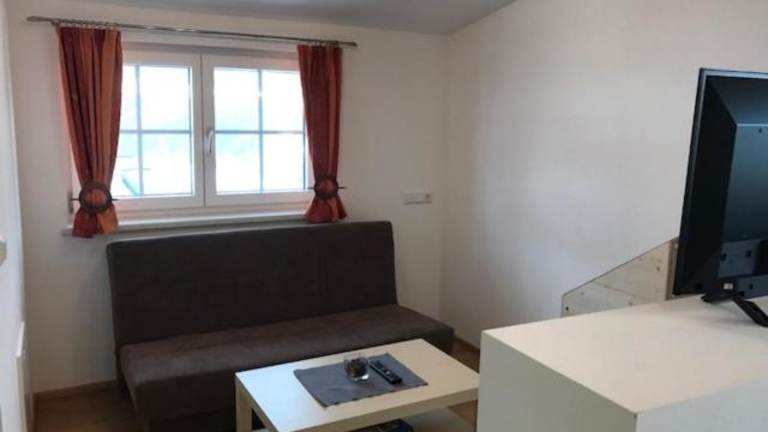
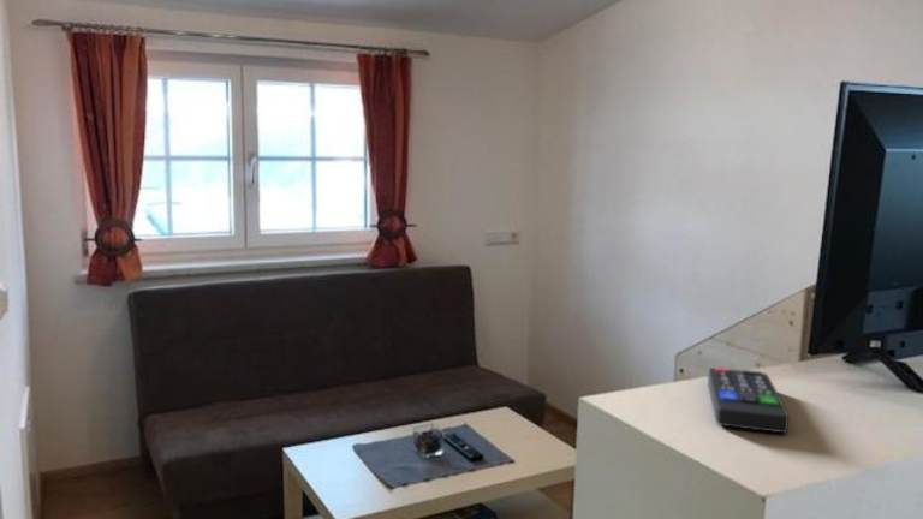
+ remote control [707,366,790,434]
